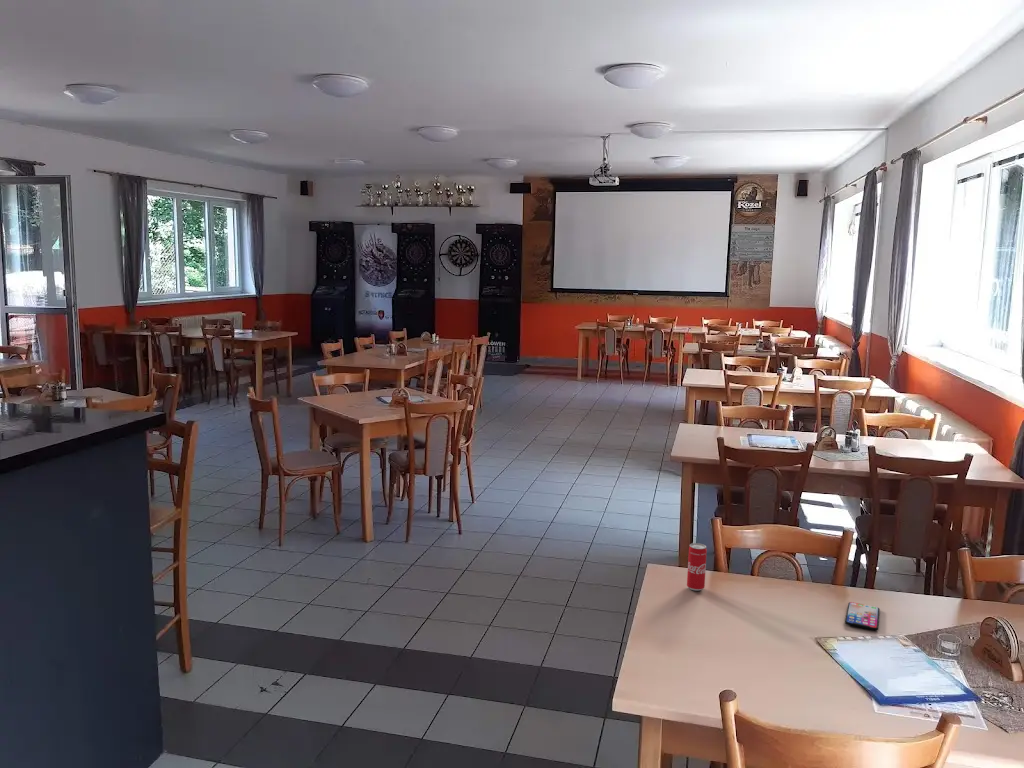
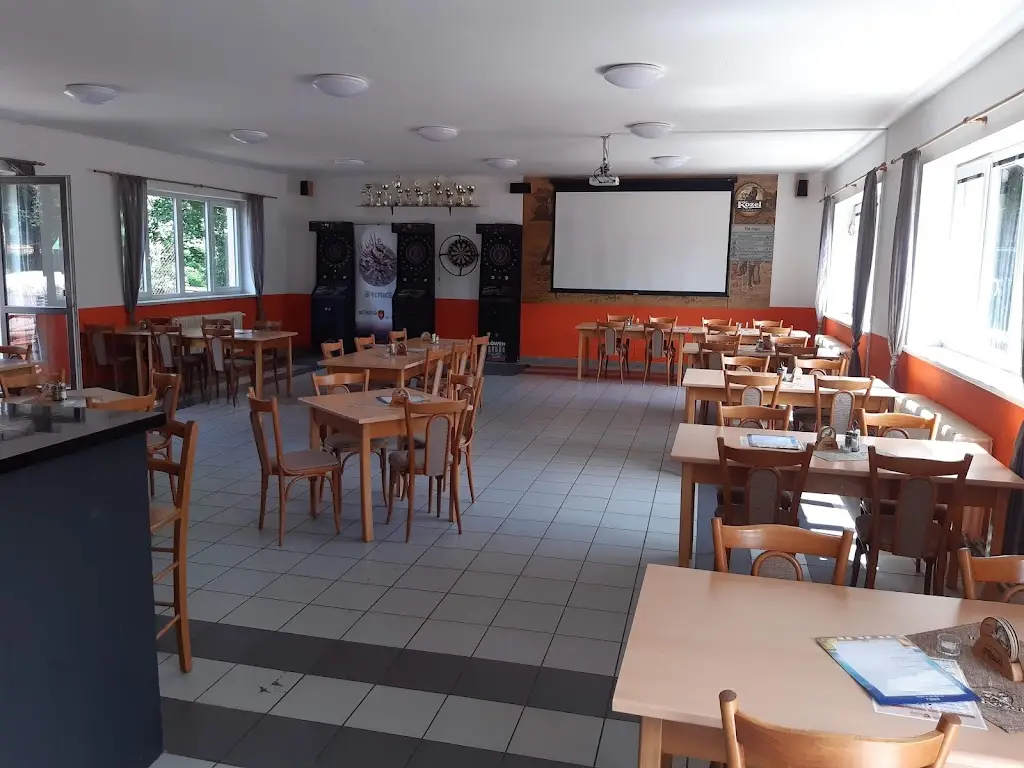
- smartphone [844,601,881,631]
- beverage can [686,542,708,592]
